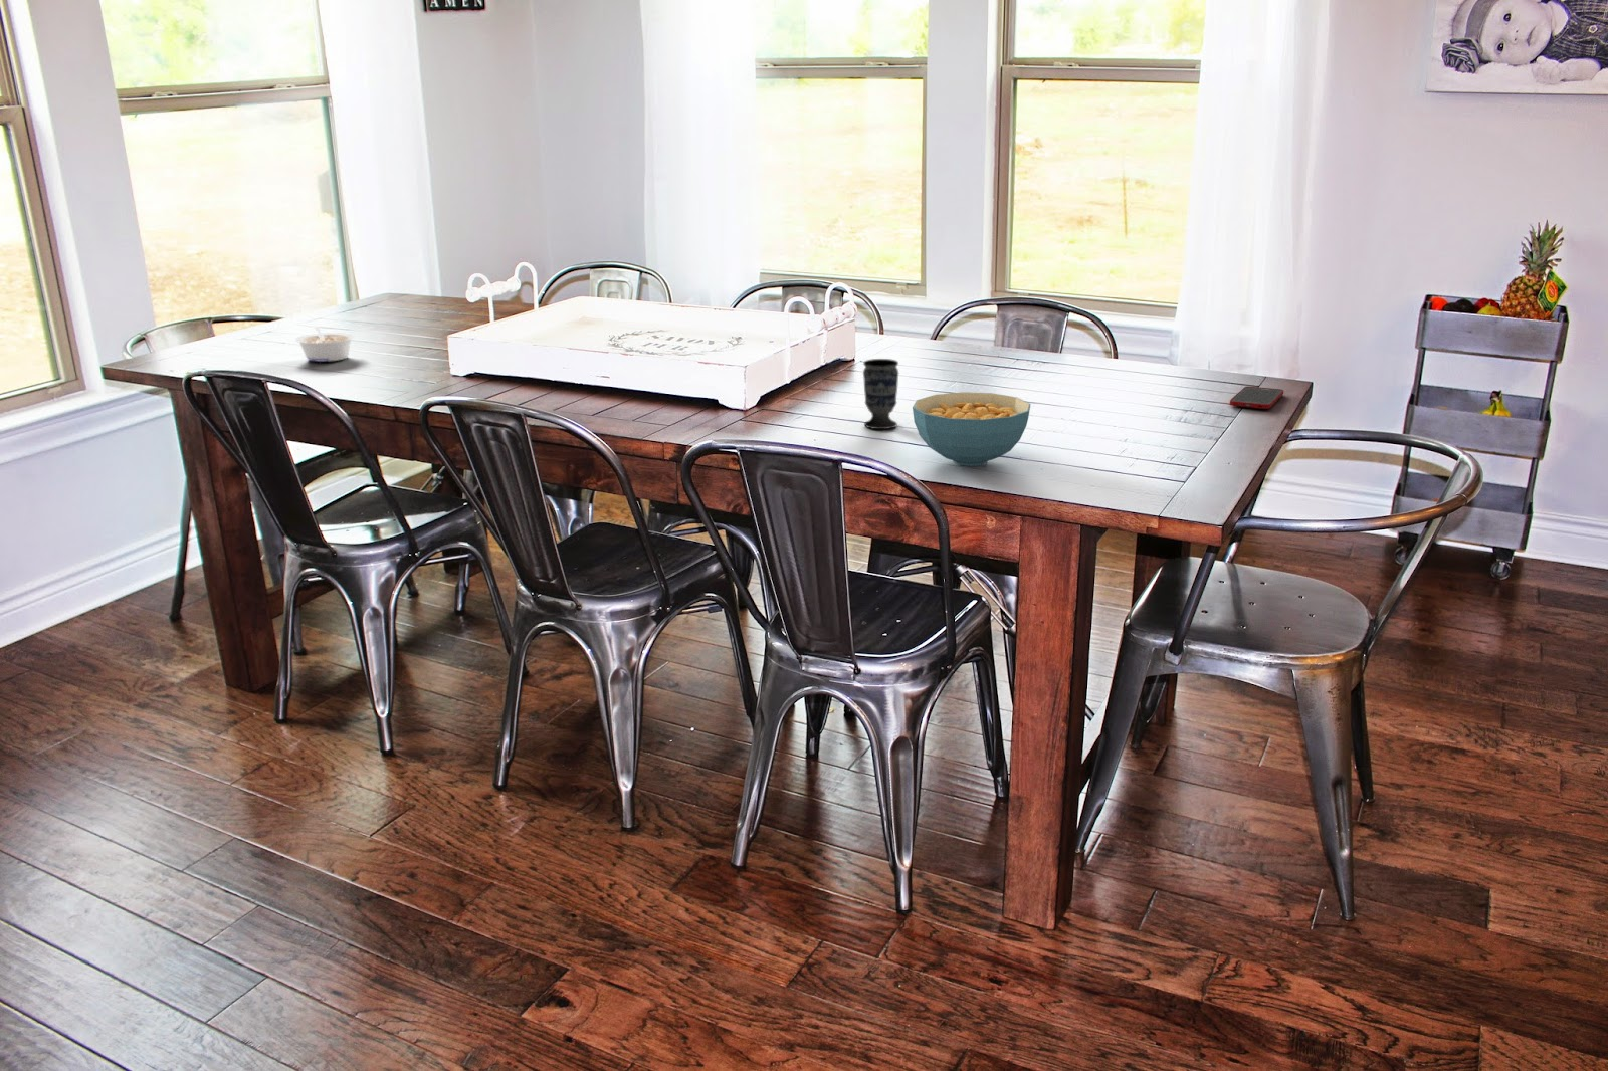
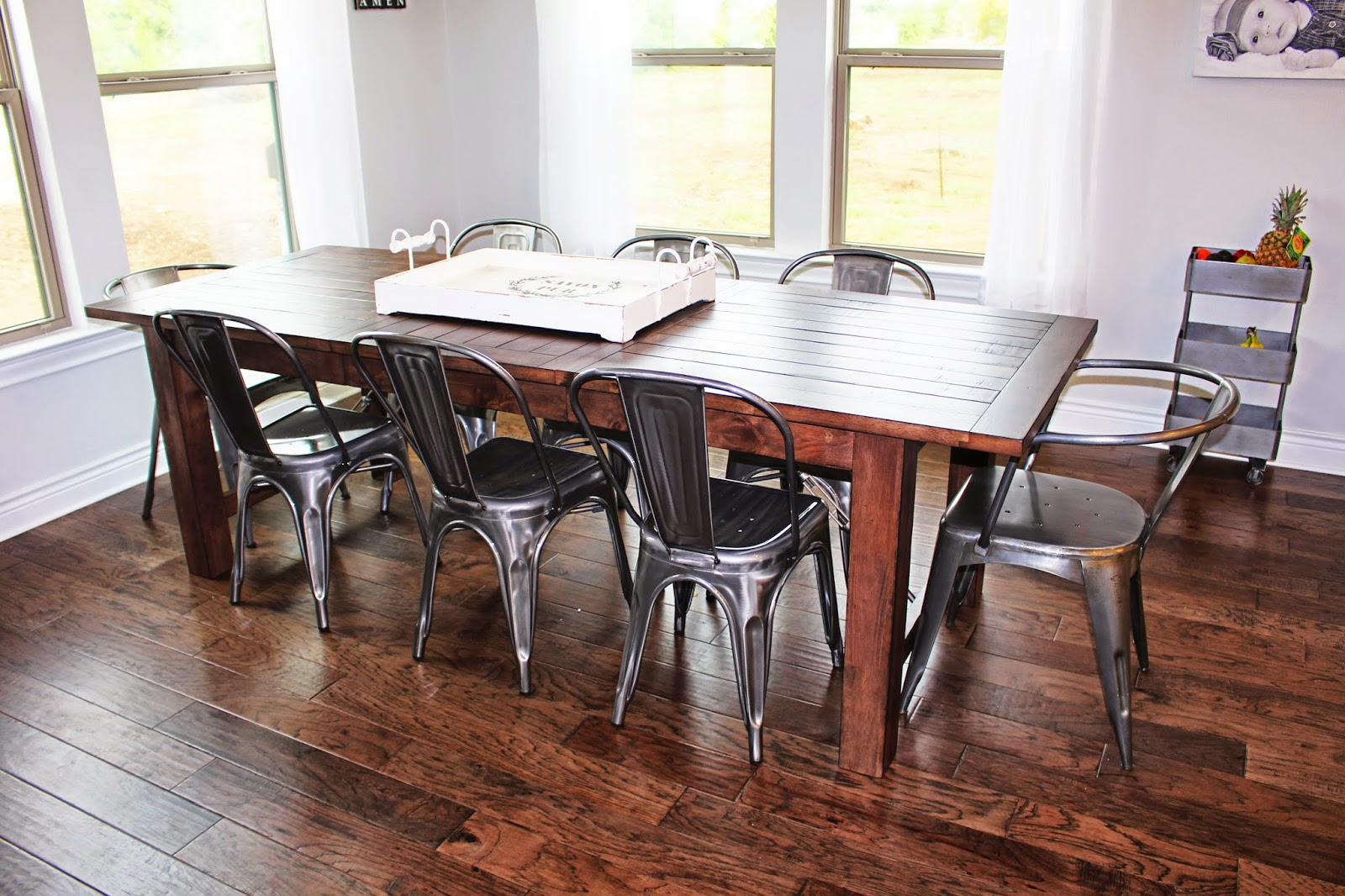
- cereal bowl [911,391,1032,467]
- cup [862,357,899,430]
- legume [294,325,356,362]
- cell phone [1229,386,1284,410]
